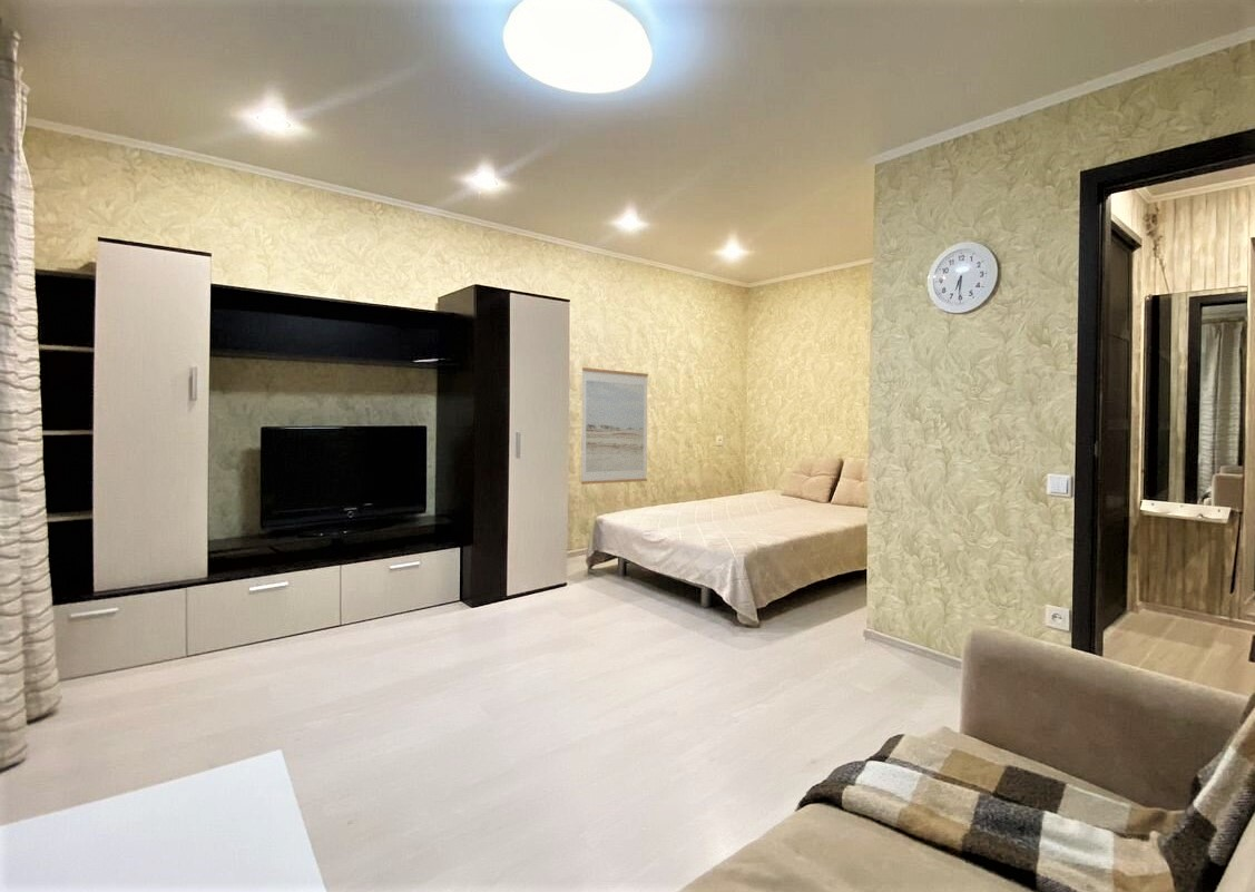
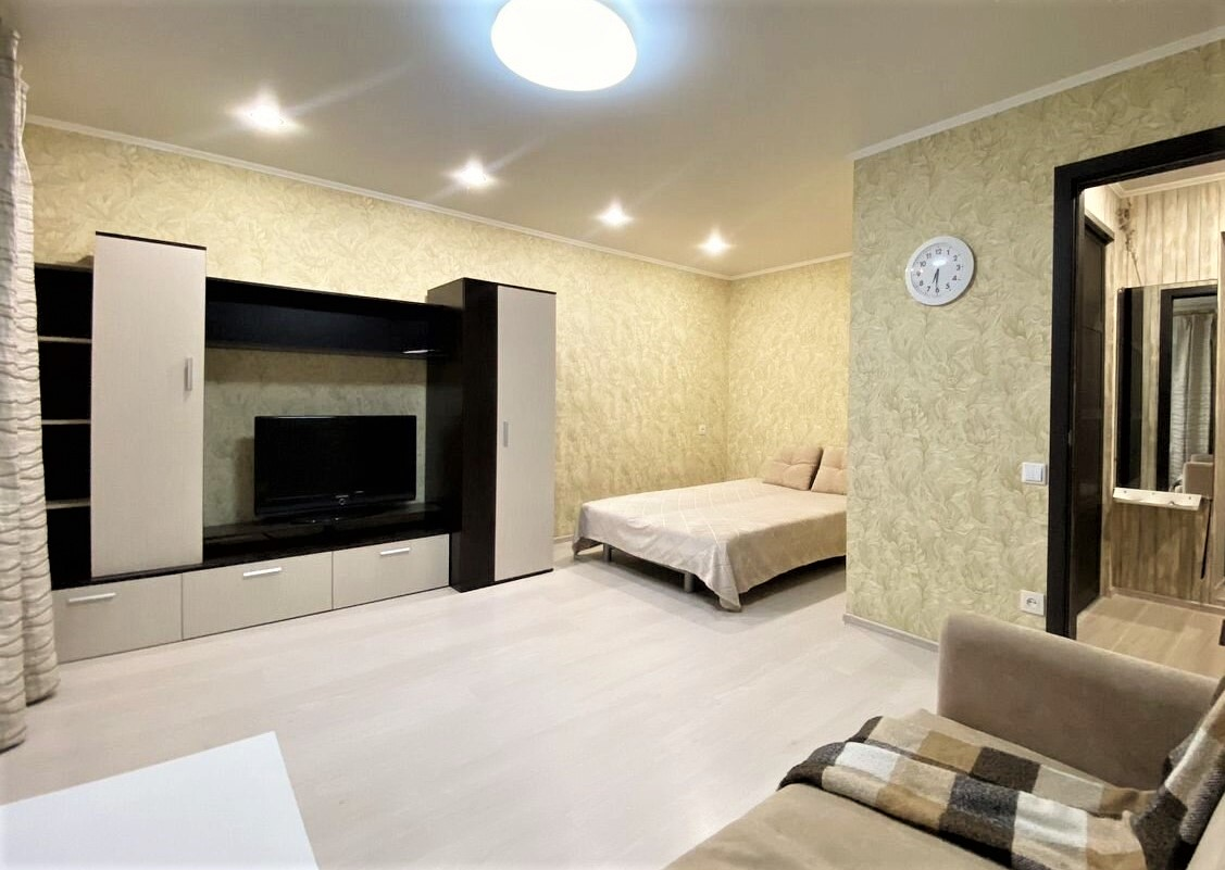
- wall art [580,366,649,486]
